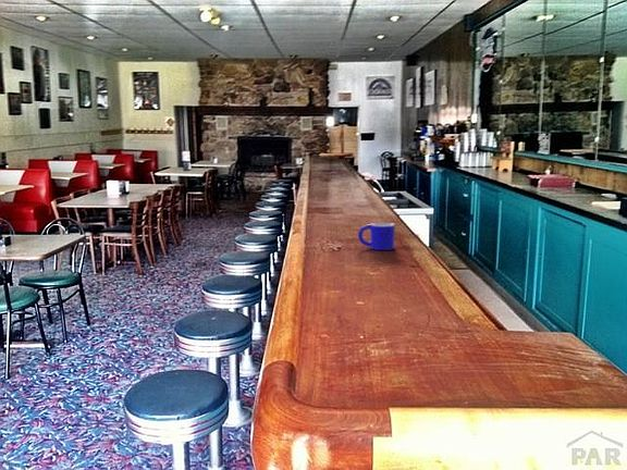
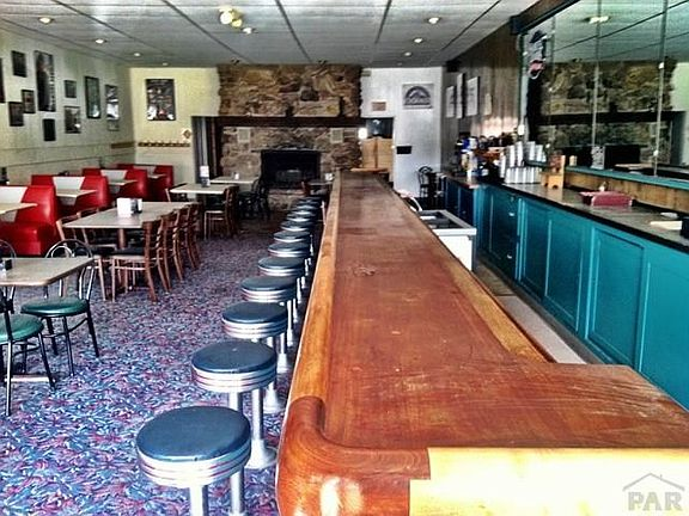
- mug [357,222,396,251]
